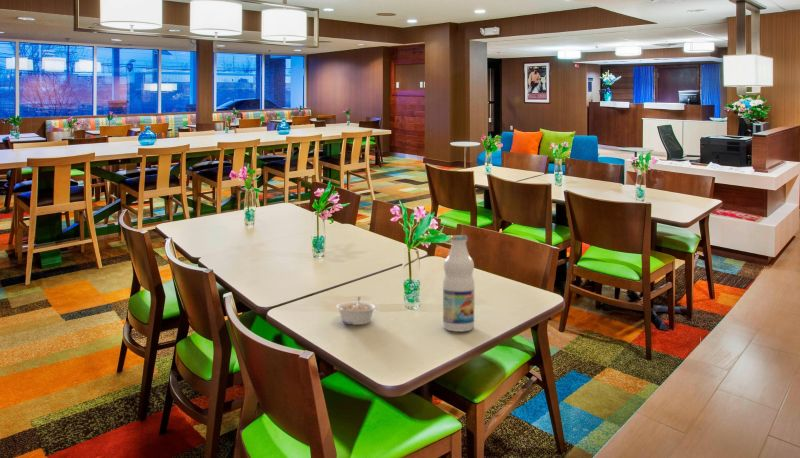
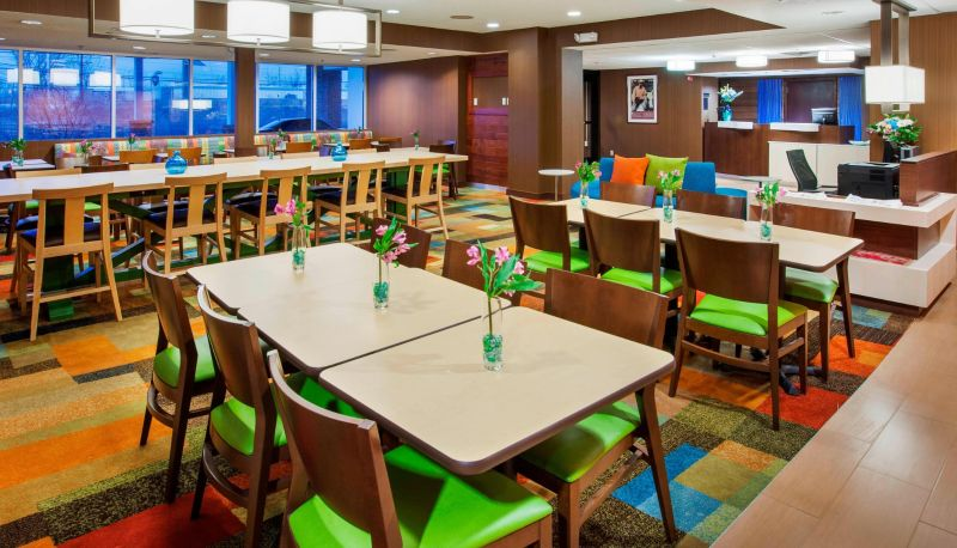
- fruit juice [442,234,475,332]
- legume [335,296,378,326]
